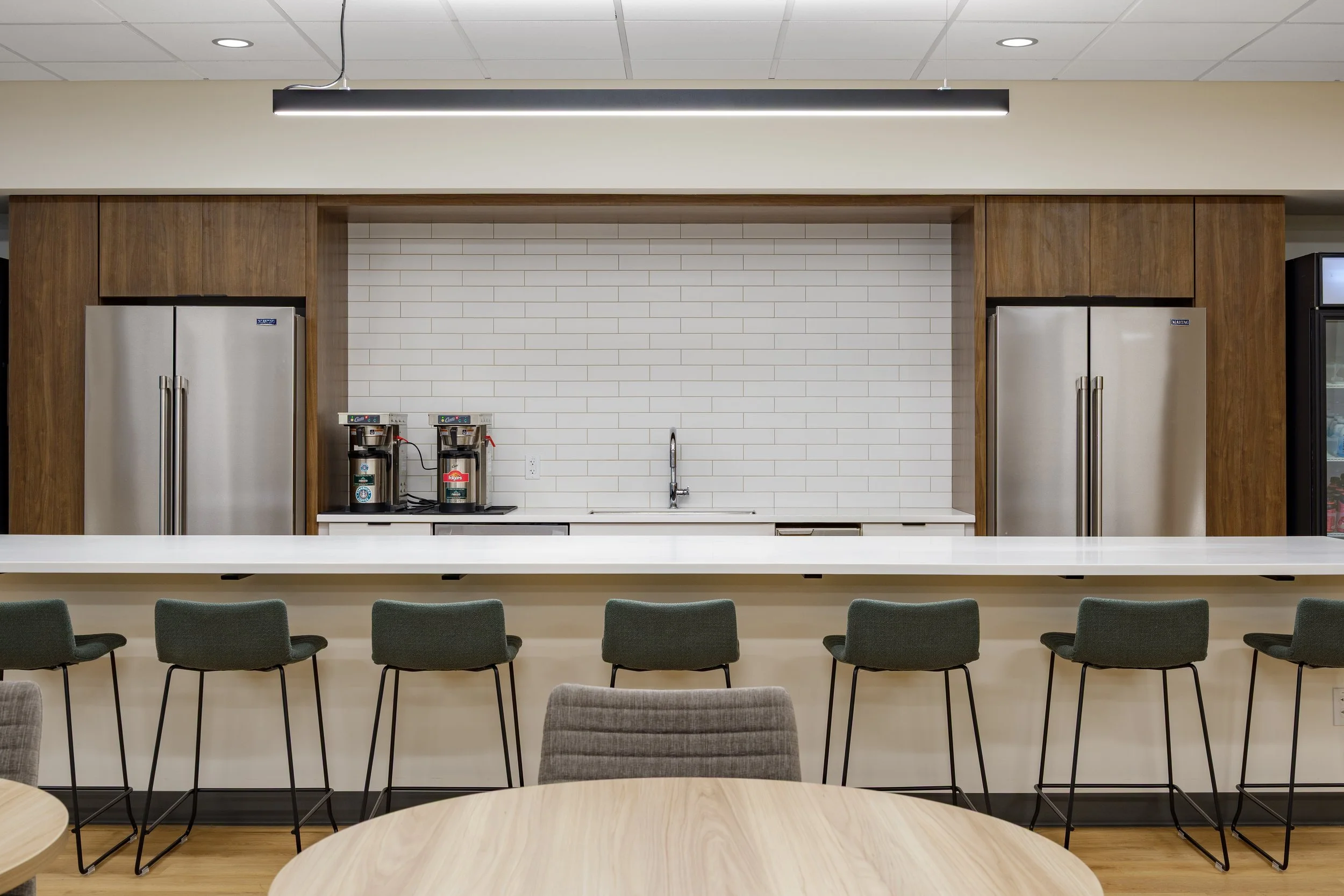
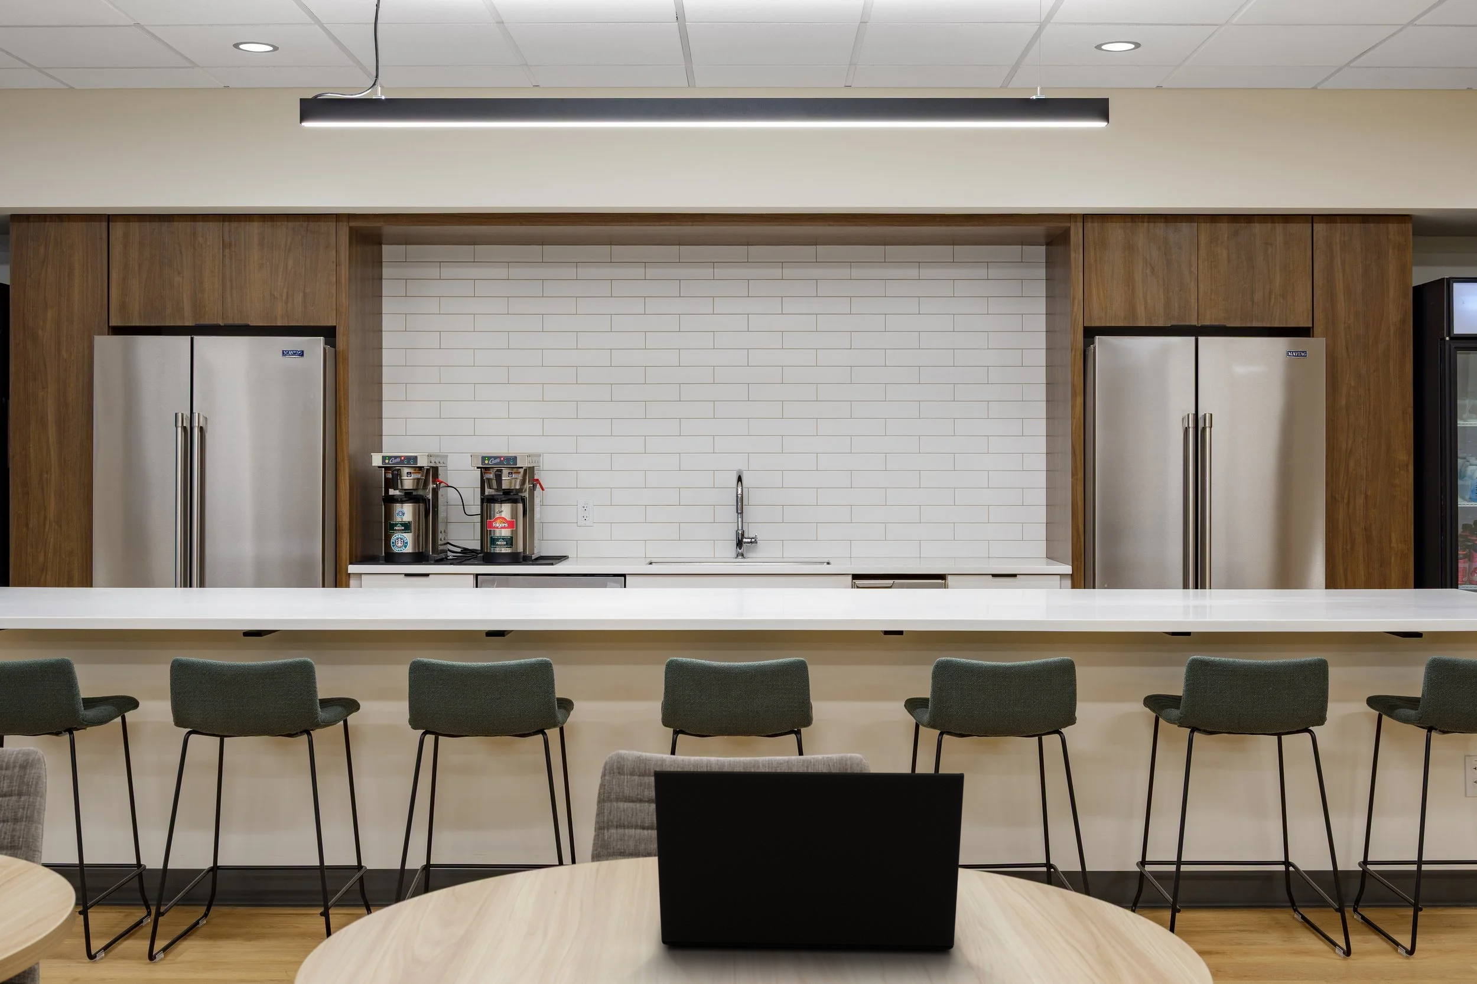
+ laptop [654,770,965,950]
